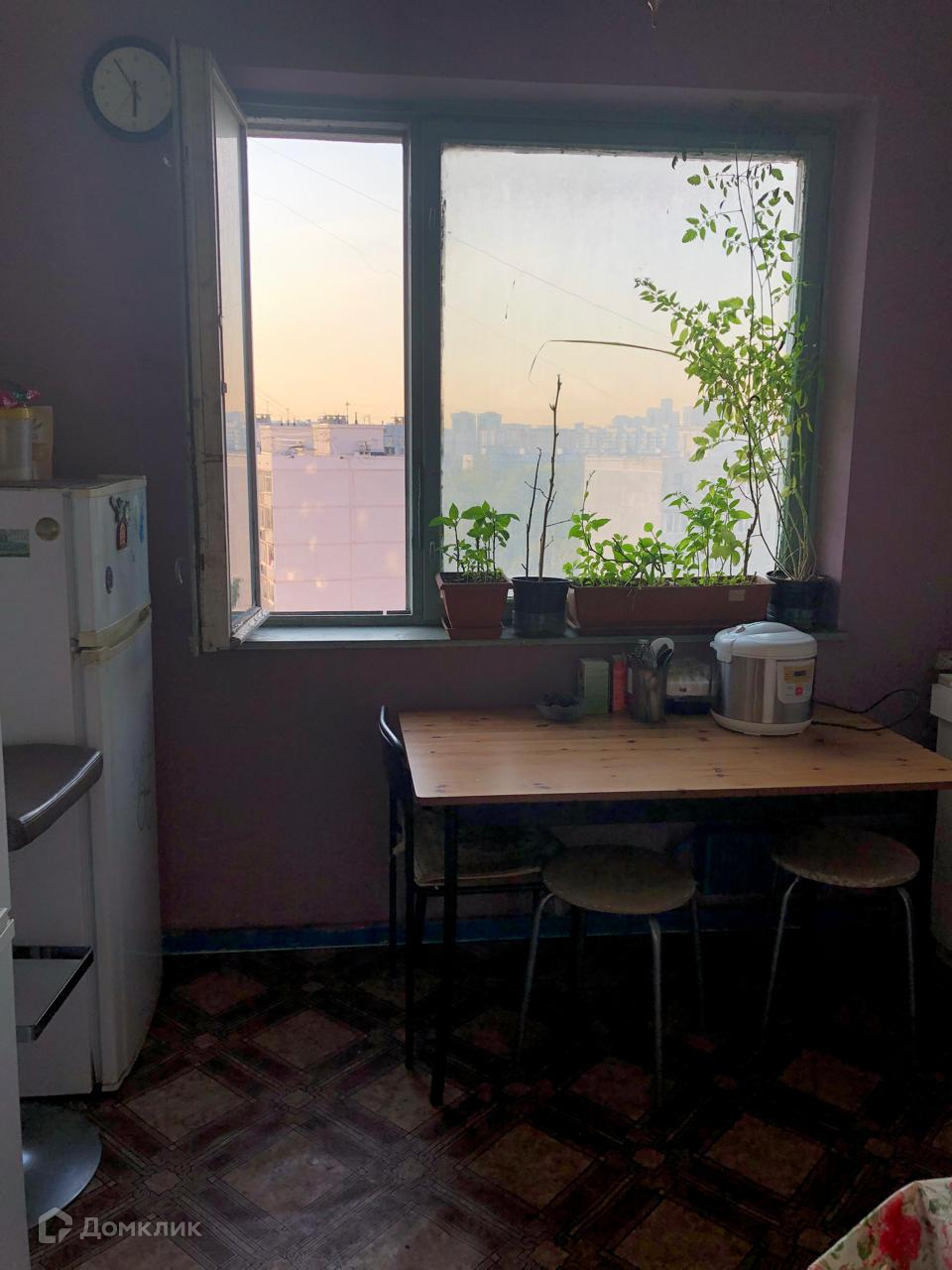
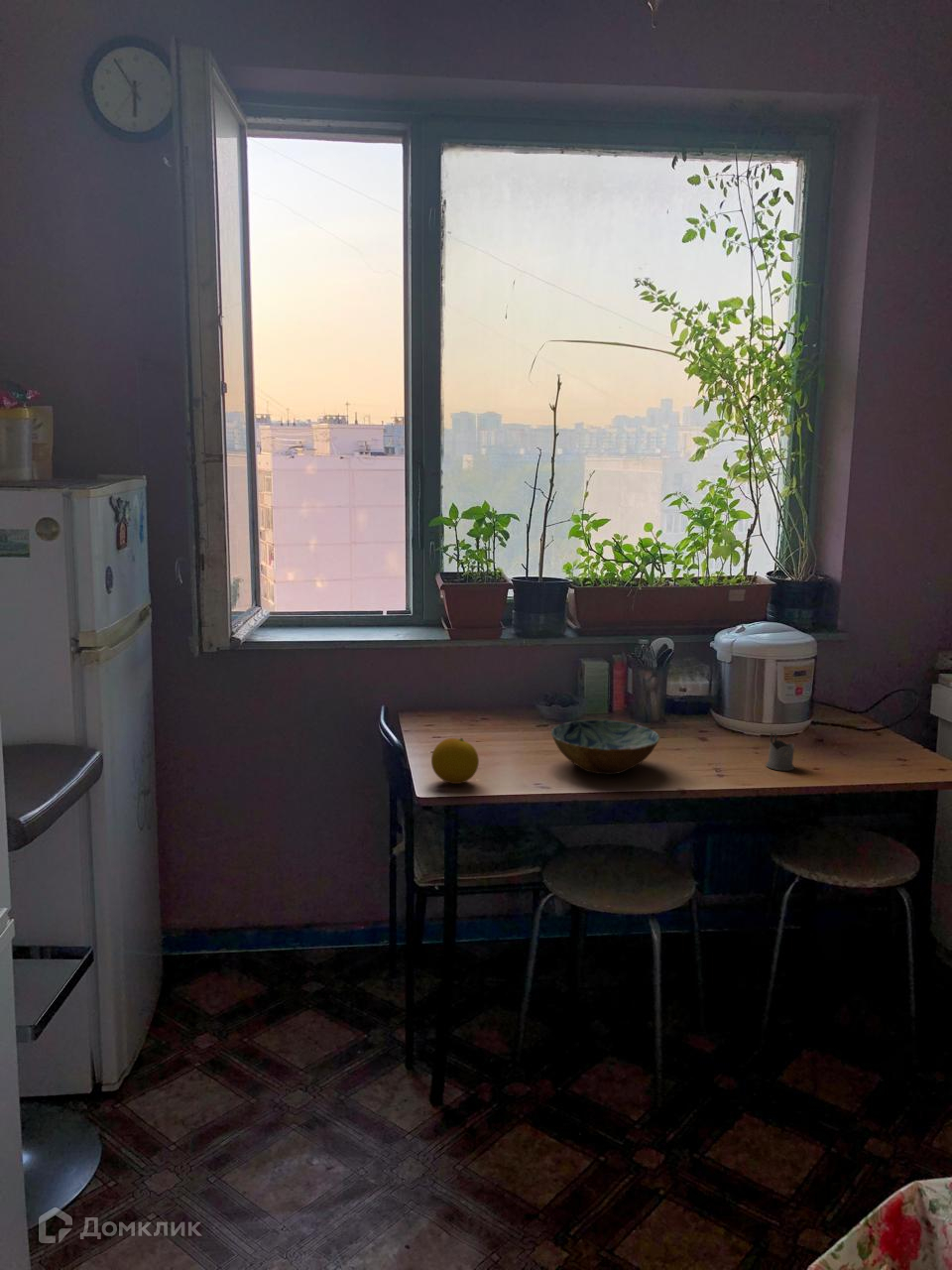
+ fruit [430,737,480,785]
+ bowl [549,719,660,775]
+ tea glass holder [765,731,795,771]
